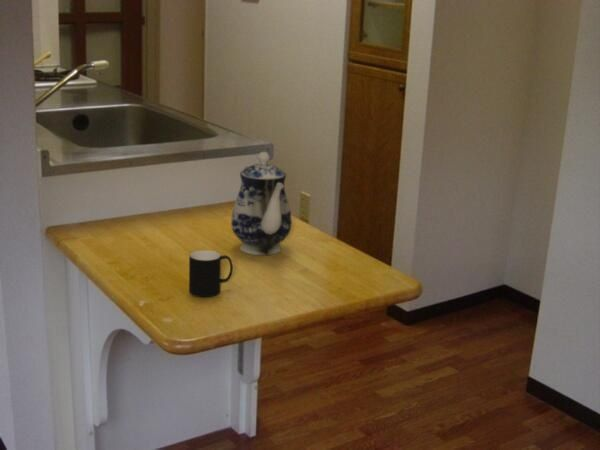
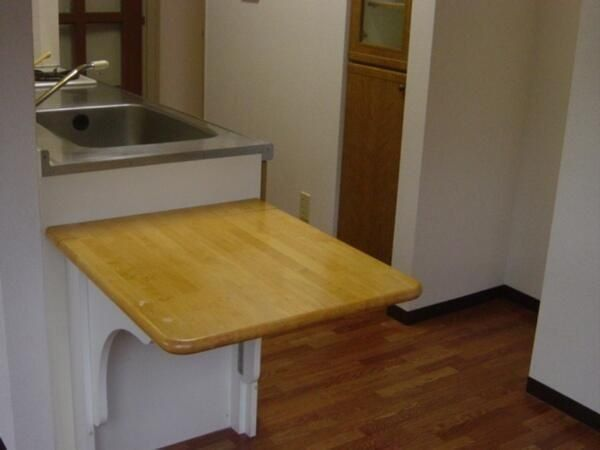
- cup [188,249,234,298]
- teapot [230,151,293,256]
